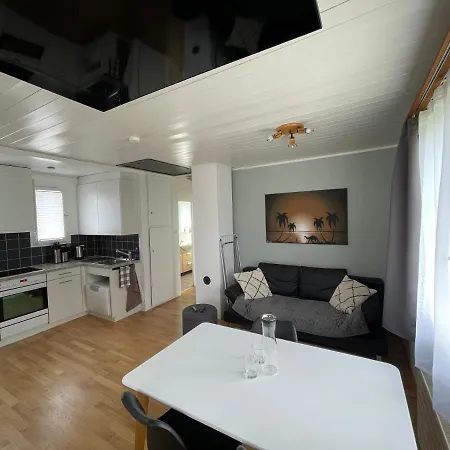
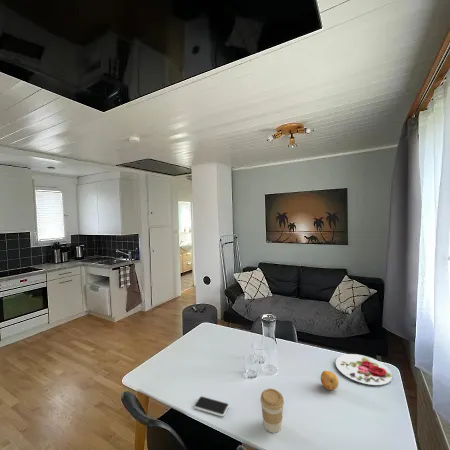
+ fruit [320,370,340,391]
+ smartphone [193,395,230,418]
+ coffee cup [259,388,285,434]
+ plate [335,353,393,386]
